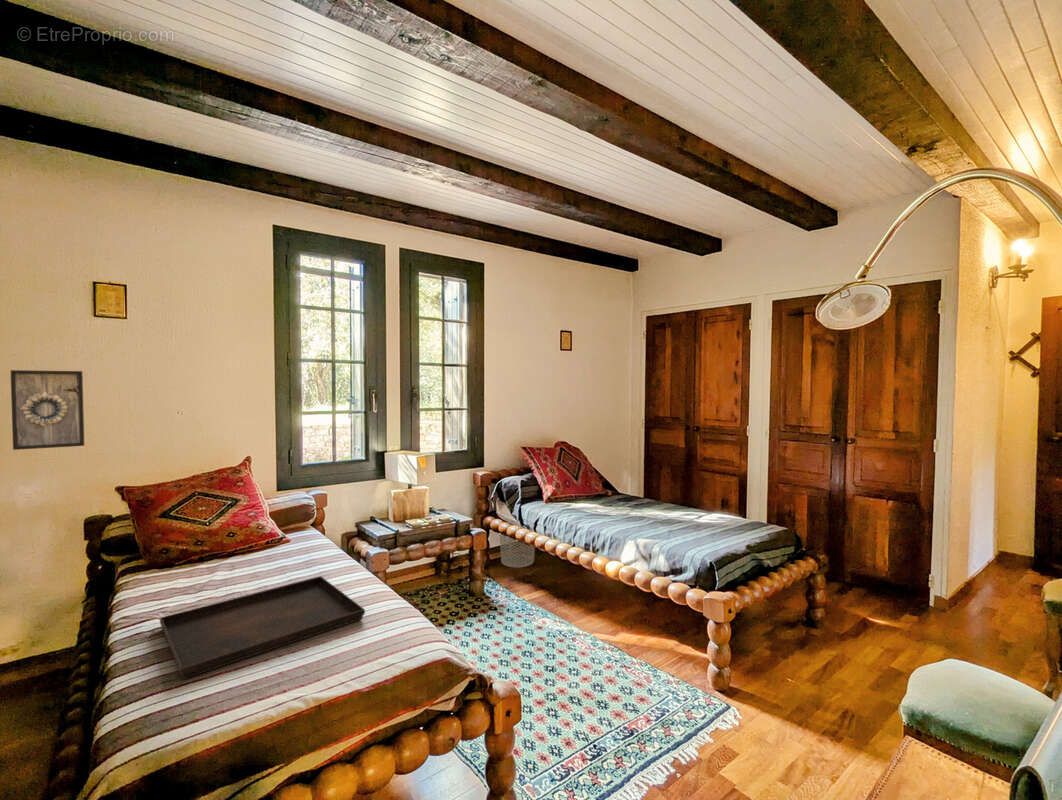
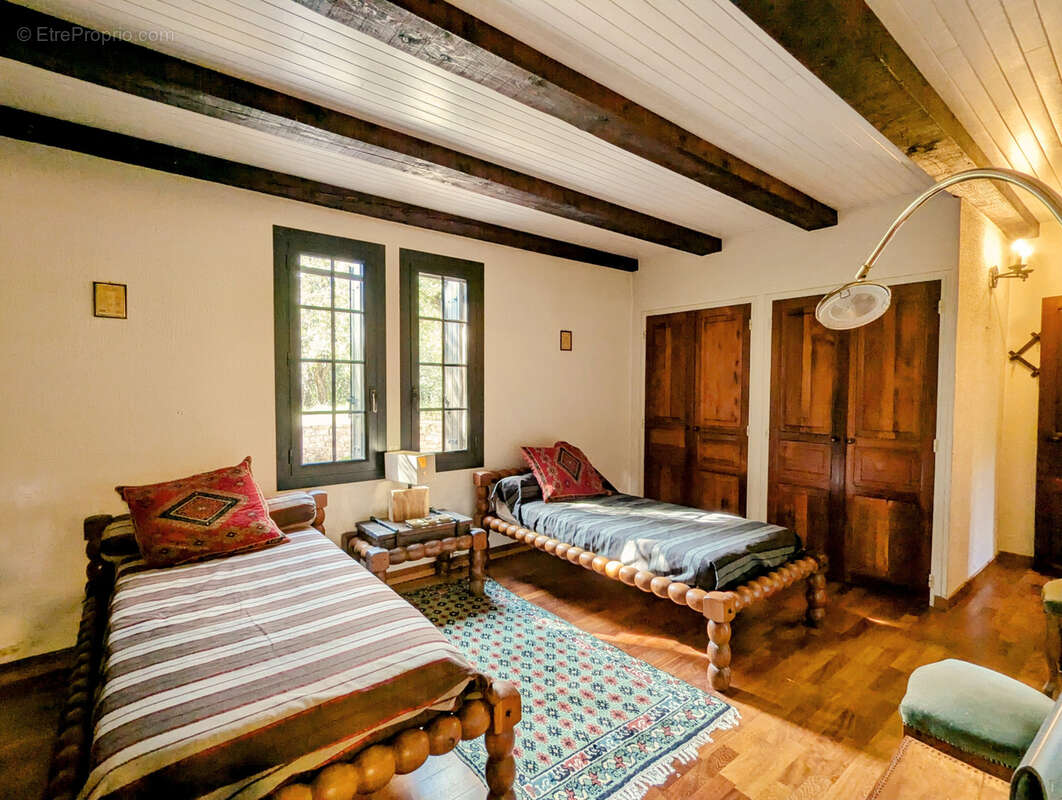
- waste bin [499,533,536,569]
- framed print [10,369,85,451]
- serving tray [159,575,366,680]
